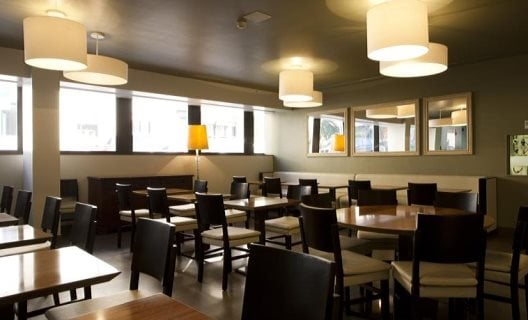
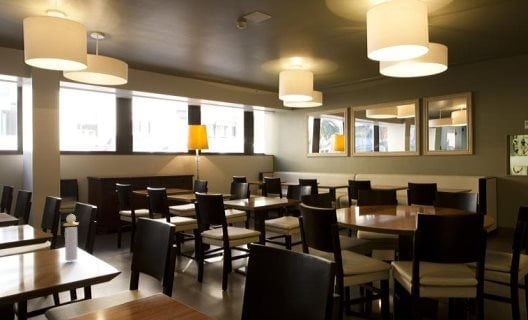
+ perfume bottle [62,213,80,262]
